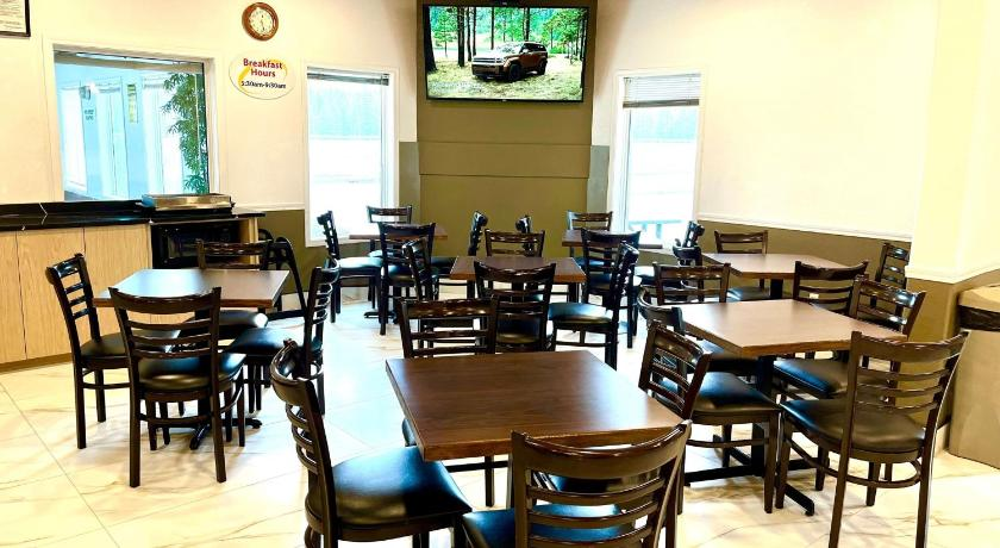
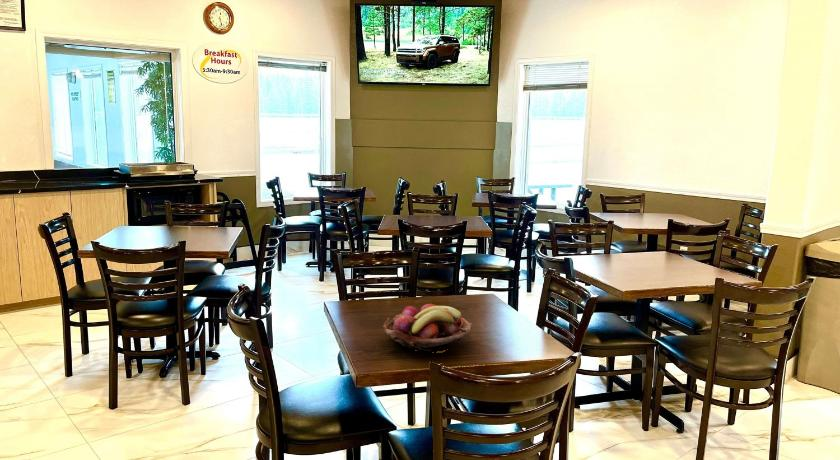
+ fruit basket [382,303,473,352]
